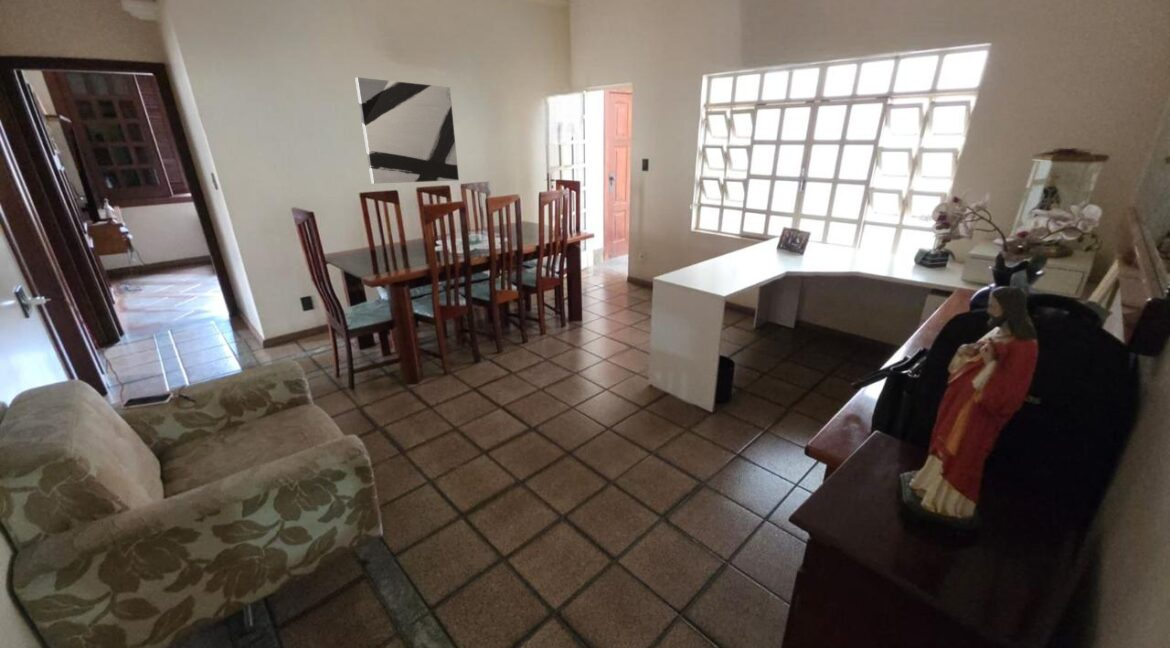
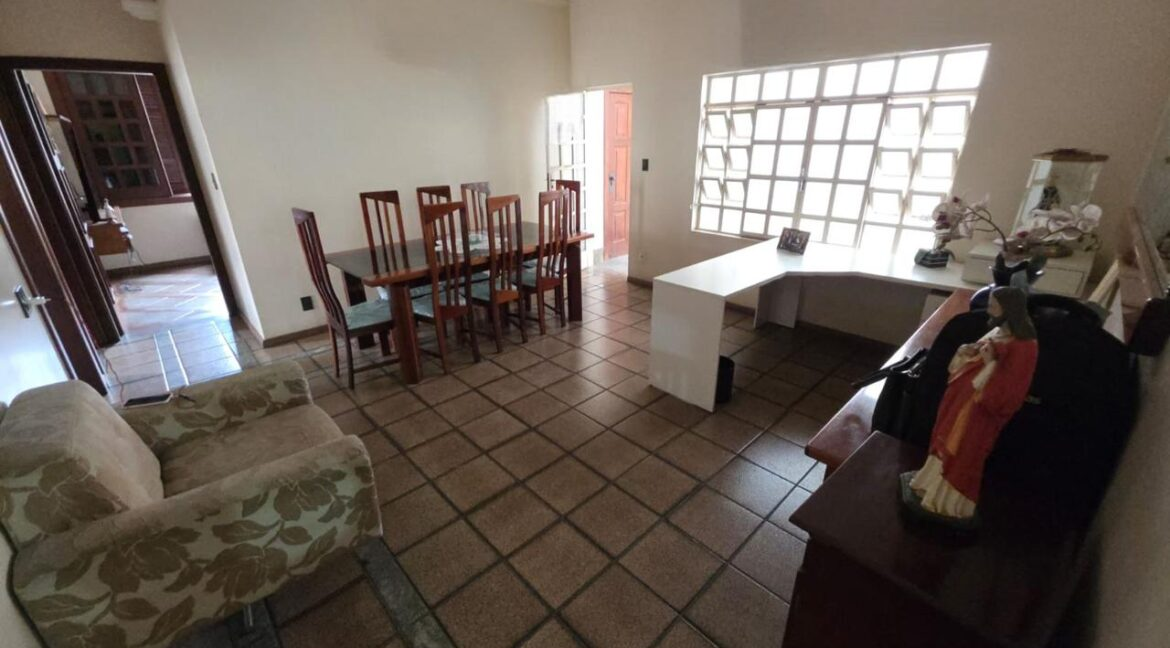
- wall art [354,76,460,185]
